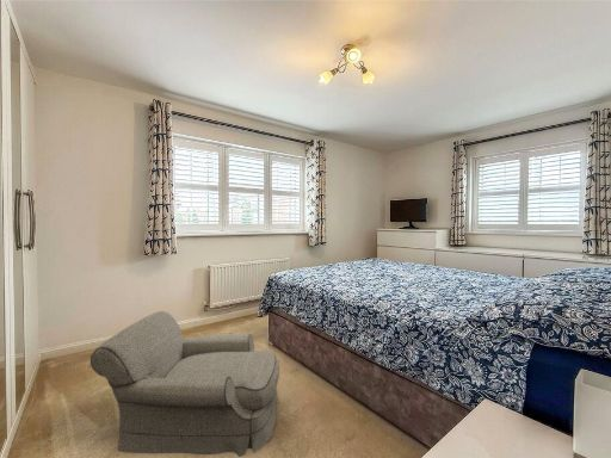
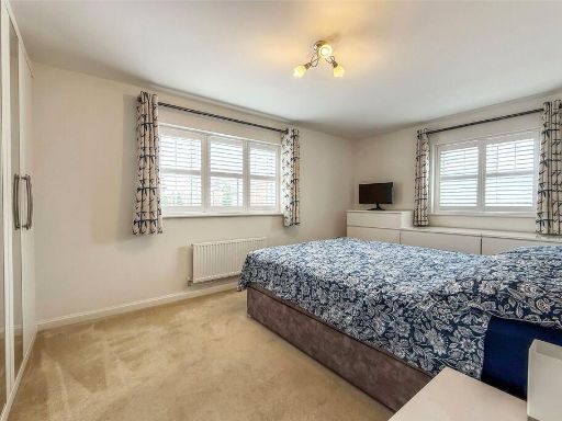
- armchair [90,310,280,458]
